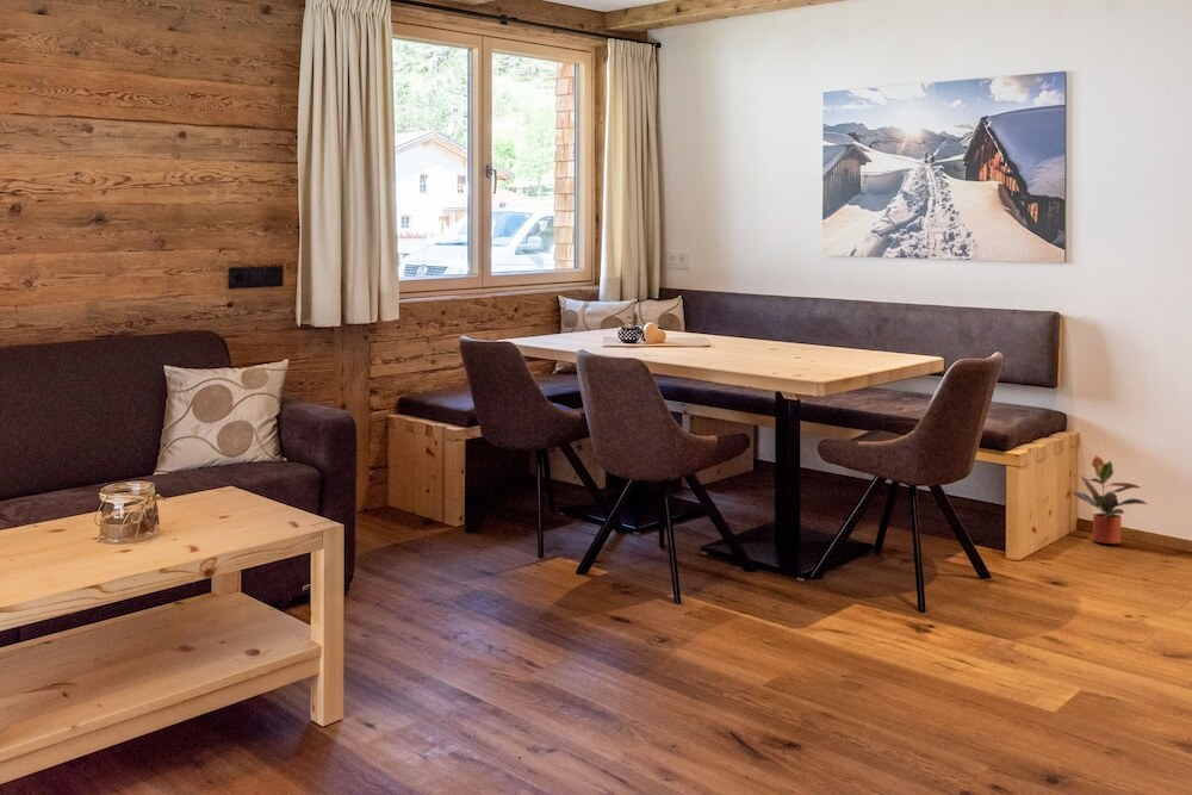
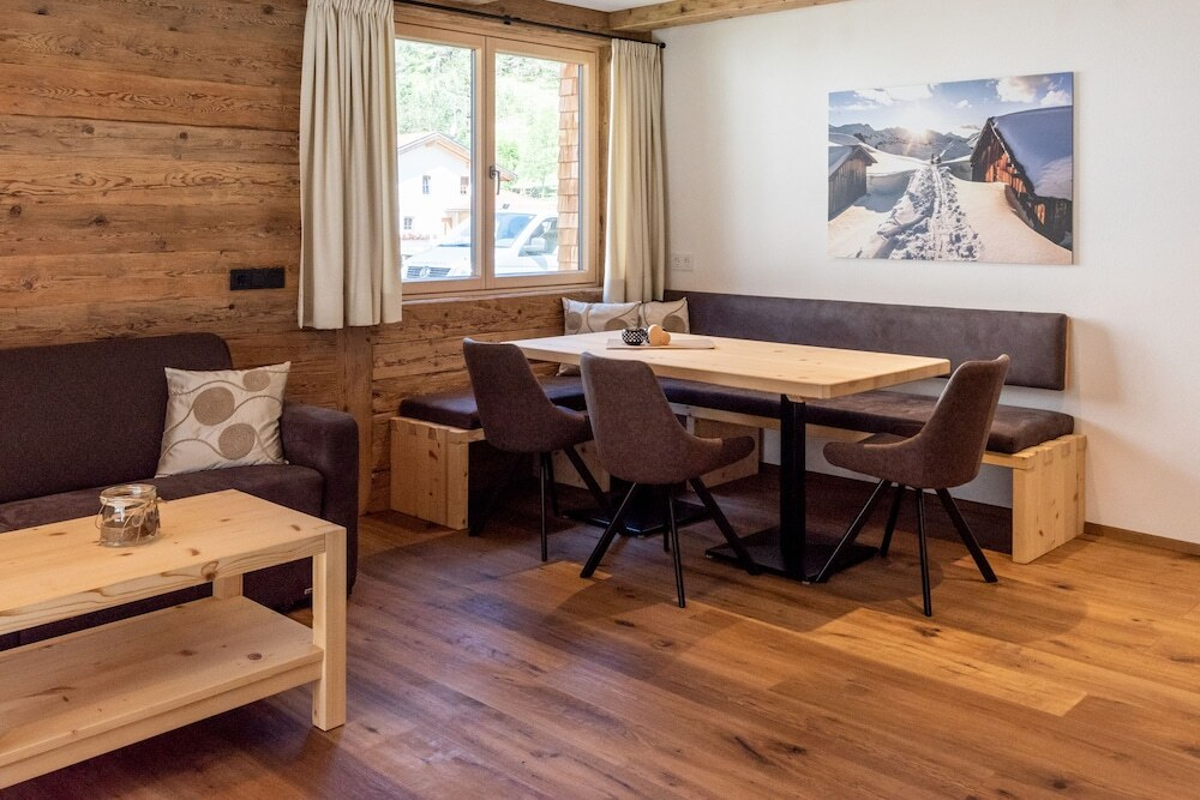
- potted plant [1070,454,1149,546]
